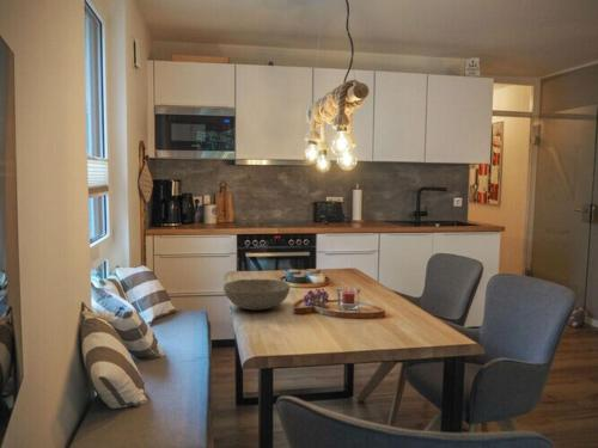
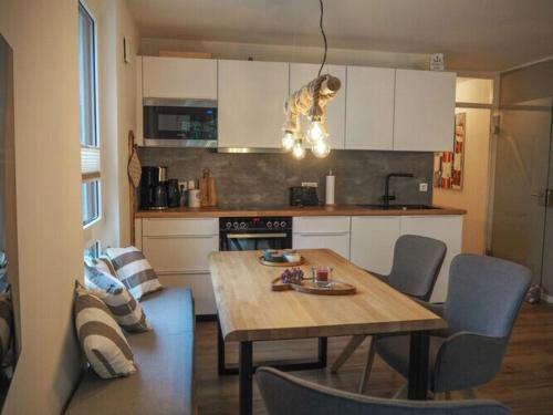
- bowl [222,277,292,312]
